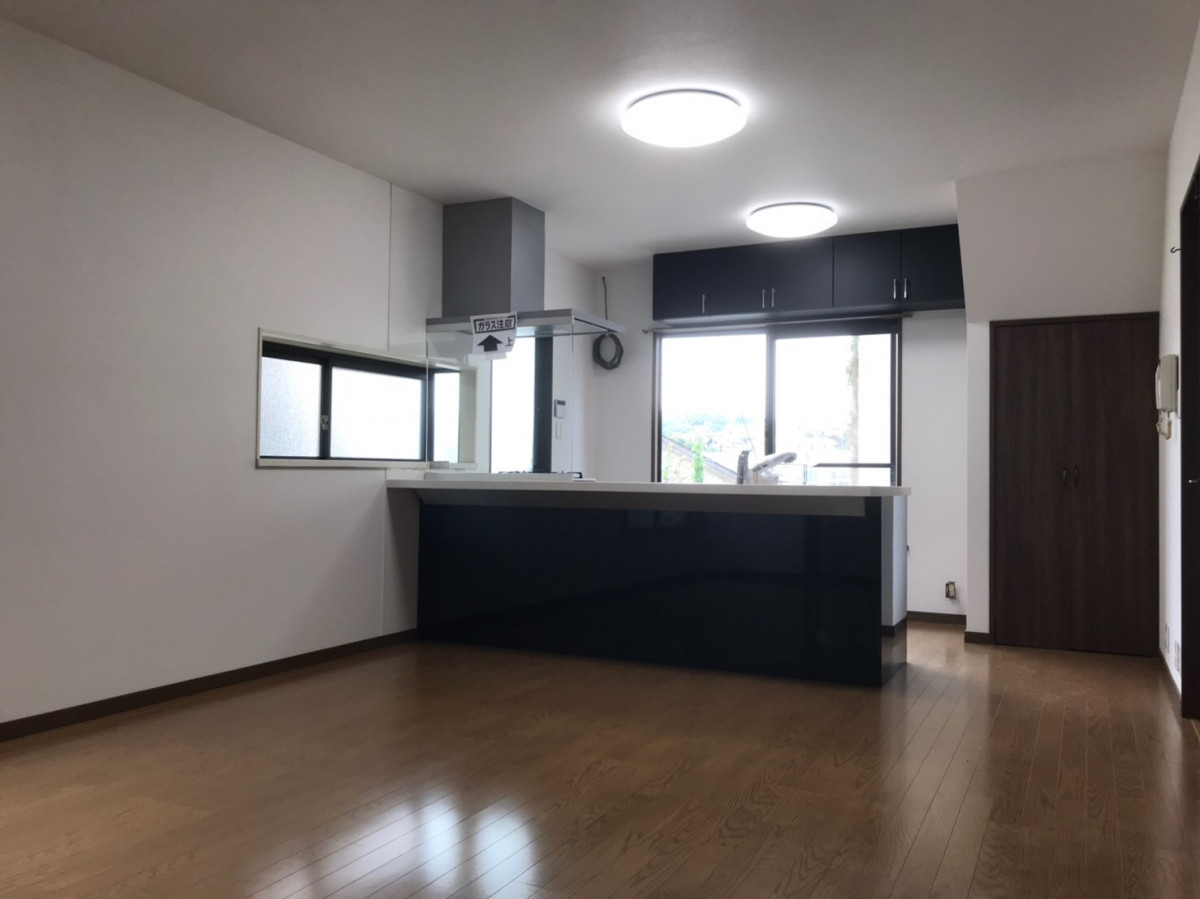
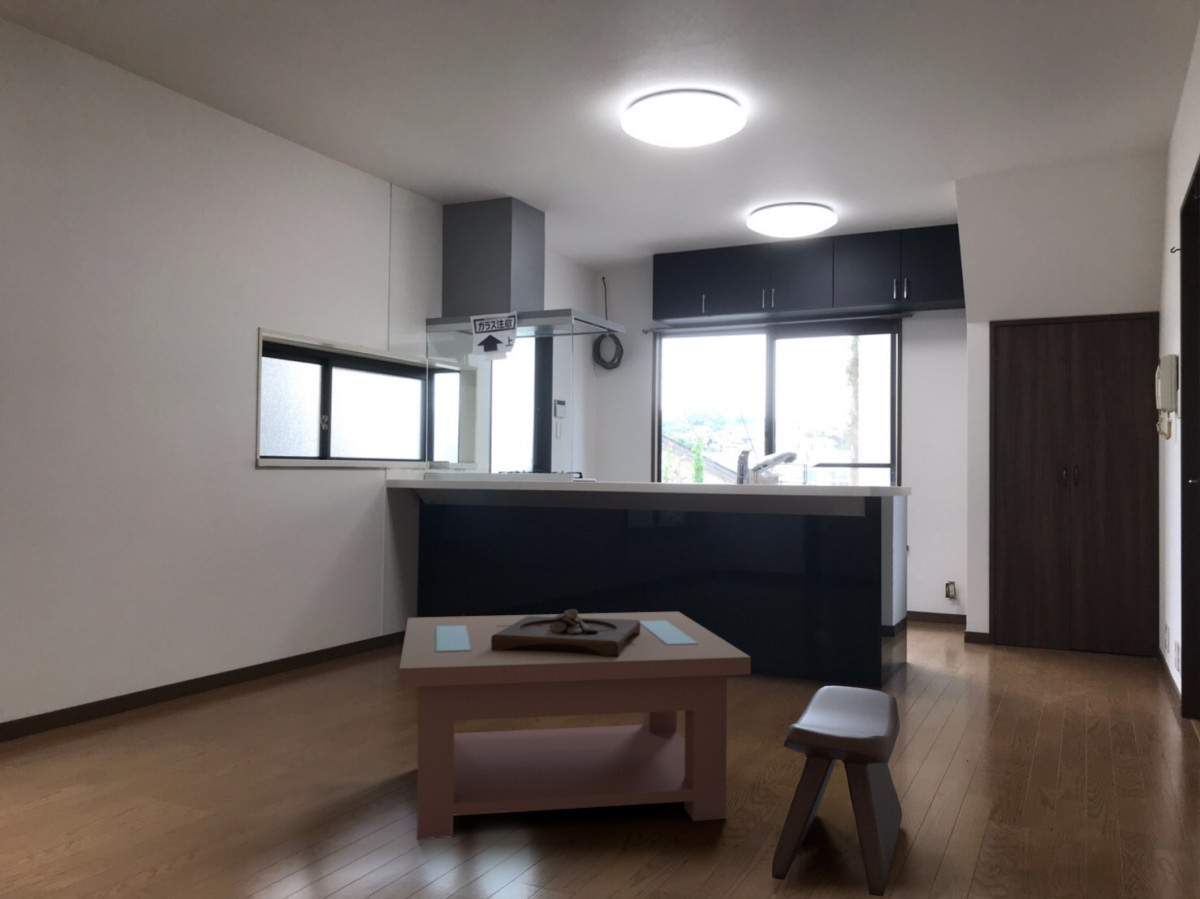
+ stool [771,685,903,897]
+ coffee table [398,611,752,841]
+ wooden tray [491,608,640,657]
